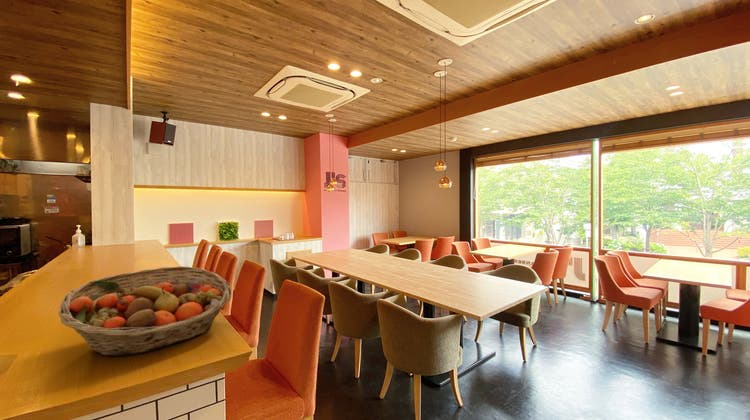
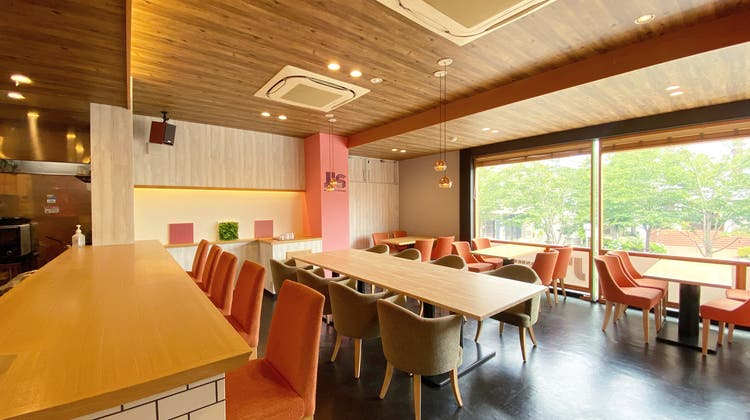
- fruit basket [58,265,232,357]
